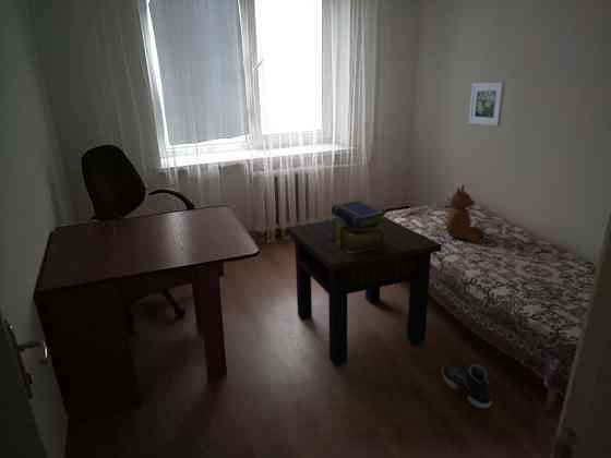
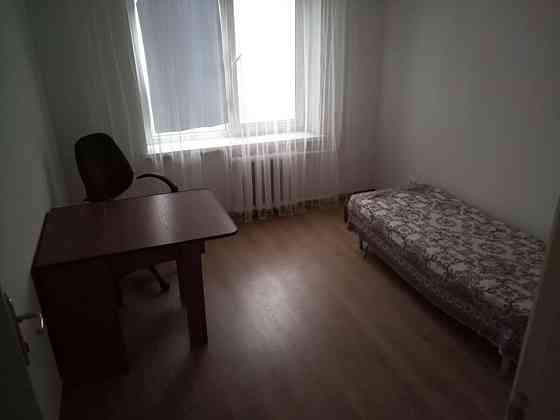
- sneaker [441,363,493,409]
- teddy bear [445,184,486,243]
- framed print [468,81,506,126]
- side table [286,216,443,367]
- stack of books [328,198,388,253]
